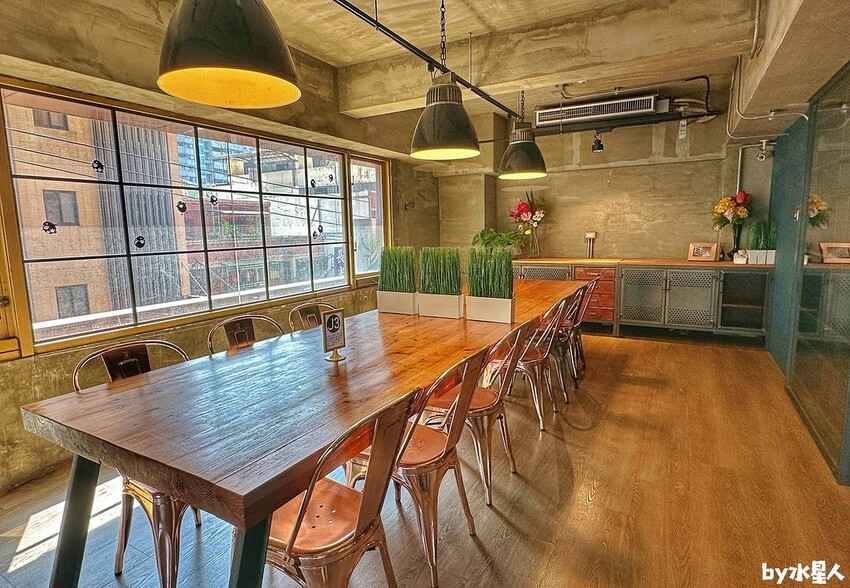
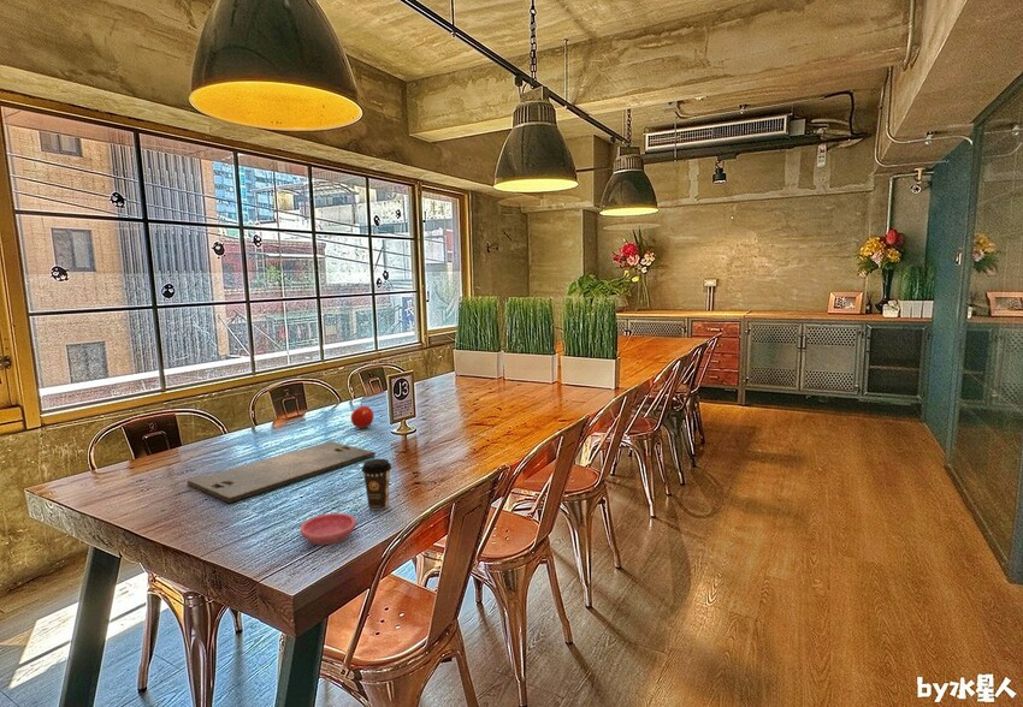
+ coffee cup [360,458,392,511]
+ fruit [350,404,374,429]
+ saucer [298,512,357,546]
+ cutting board [187,440,377,504]
